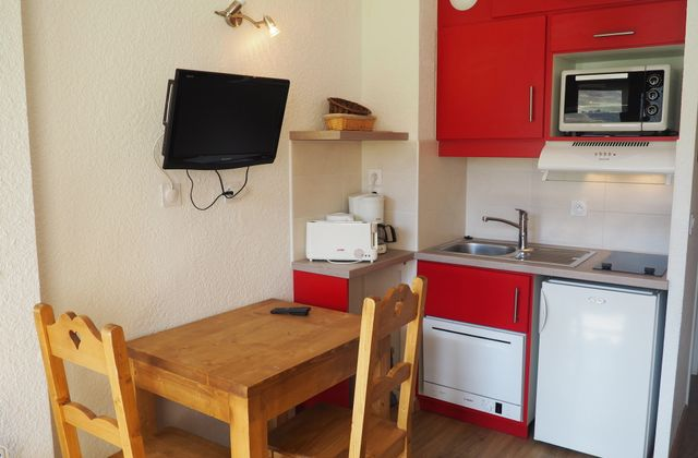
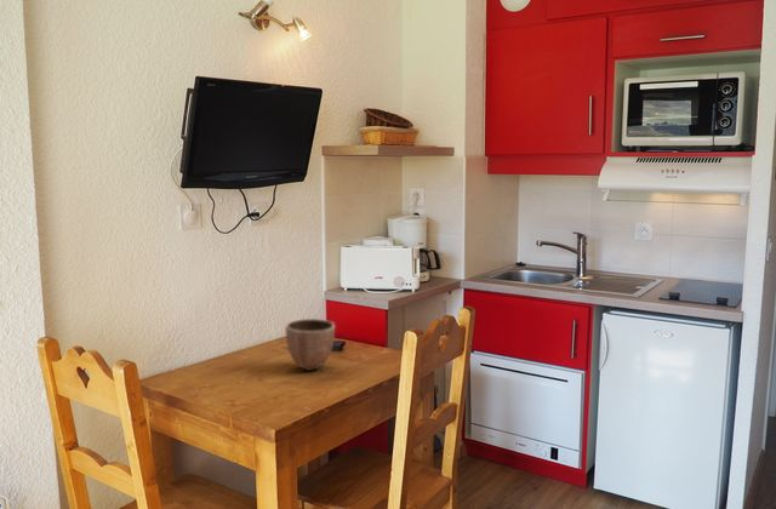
+ decorative bowl [284,318,336,372]
